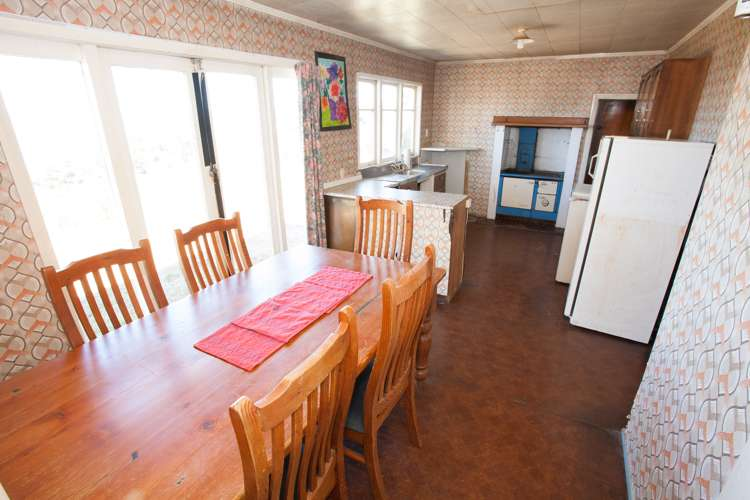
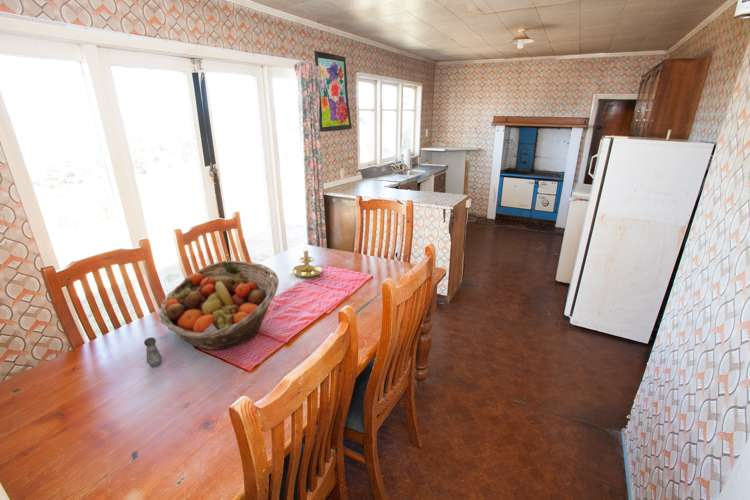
+ candle holder [291,242,325,279]
+ salt shaker [143,336,163,368]
+ fruit basket [158,260,280,351]
